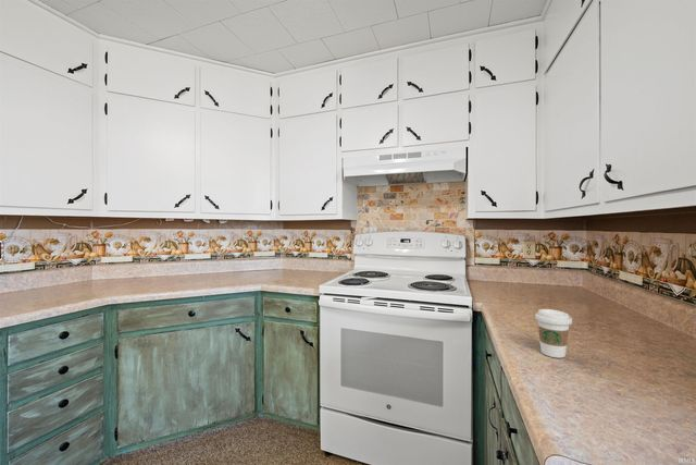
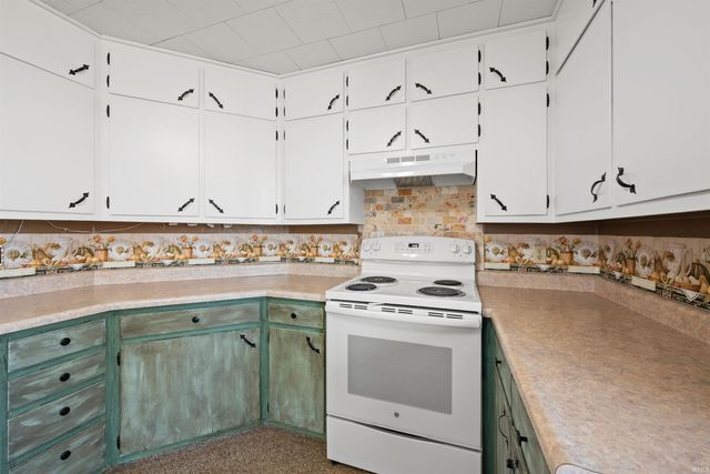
- coffee cup [534,308,573,359]
